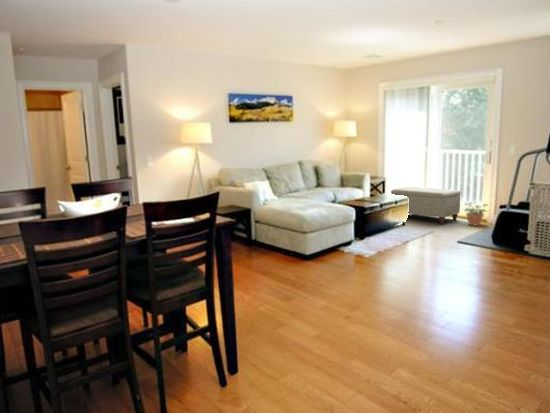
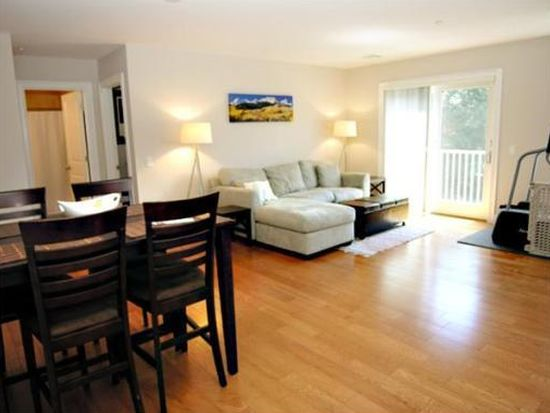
- potted plant [462,201,490,227]
- ottoman [390,186,462,225]
